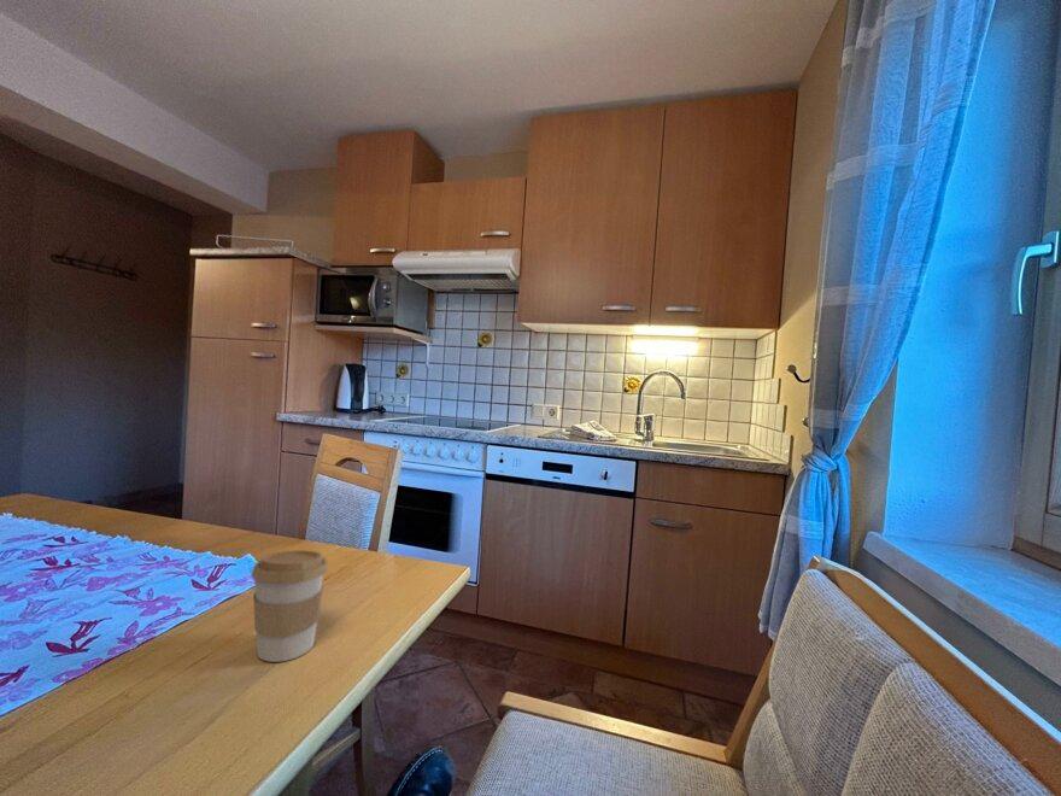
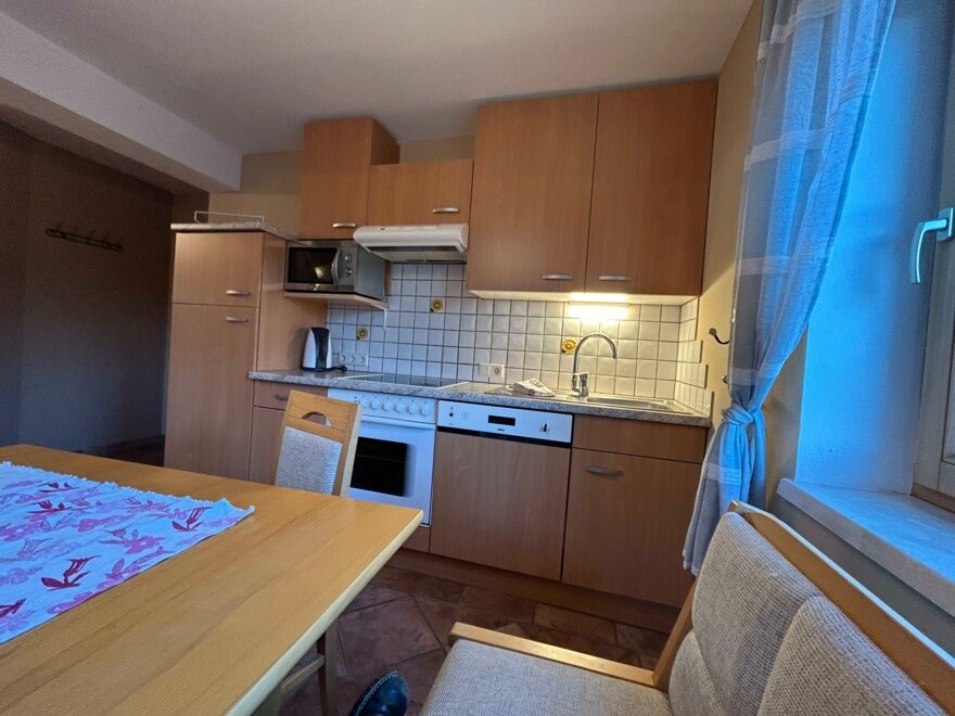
- coffee cup [250,549,329,663]
